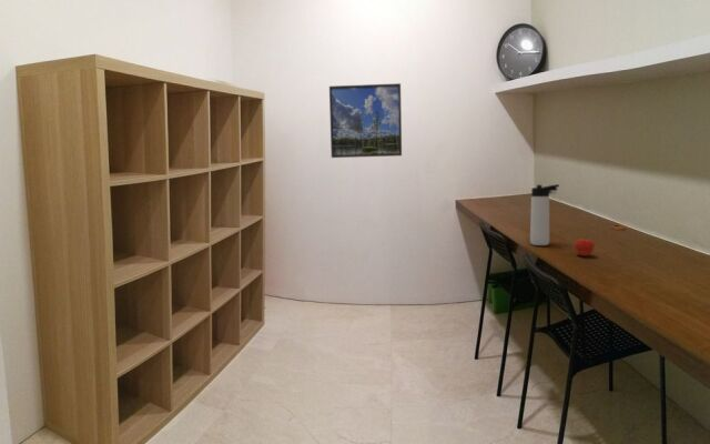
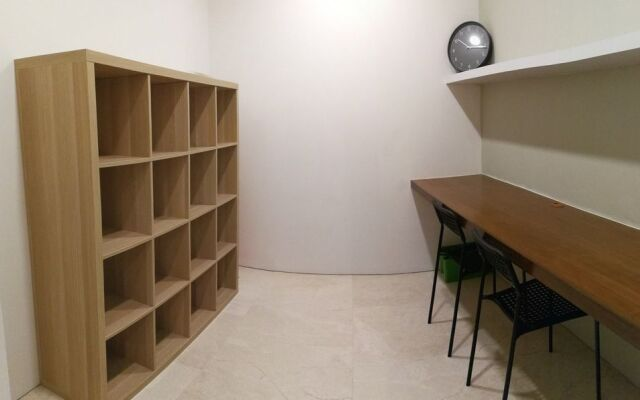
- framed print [328,82,403,159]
- thermos bottle [529,183,560,246]
- fruit [574,236,596,258]
